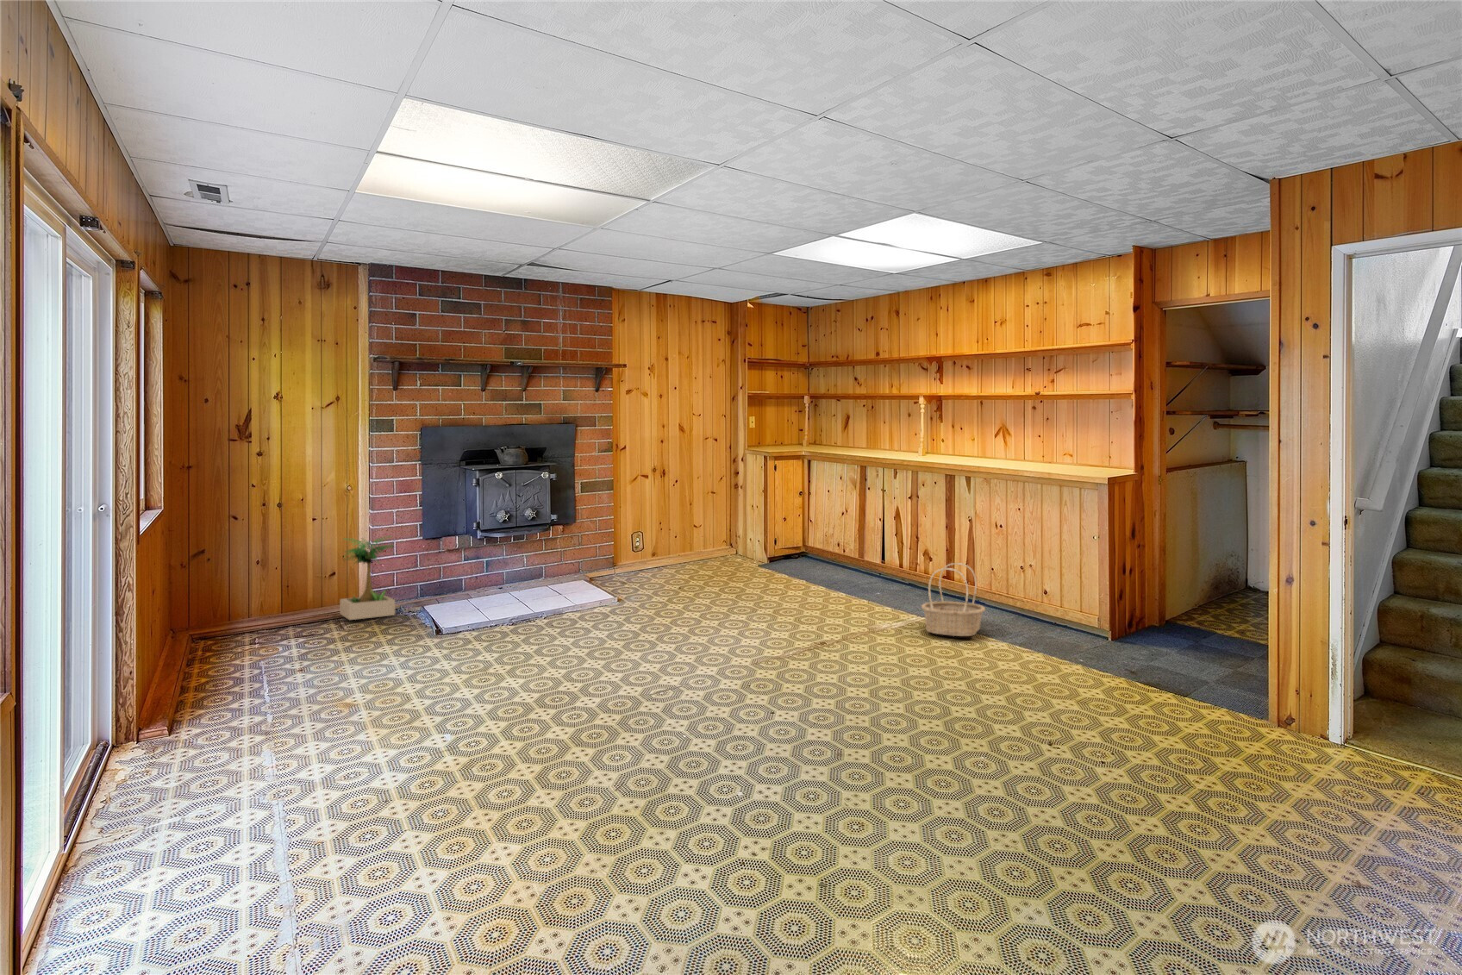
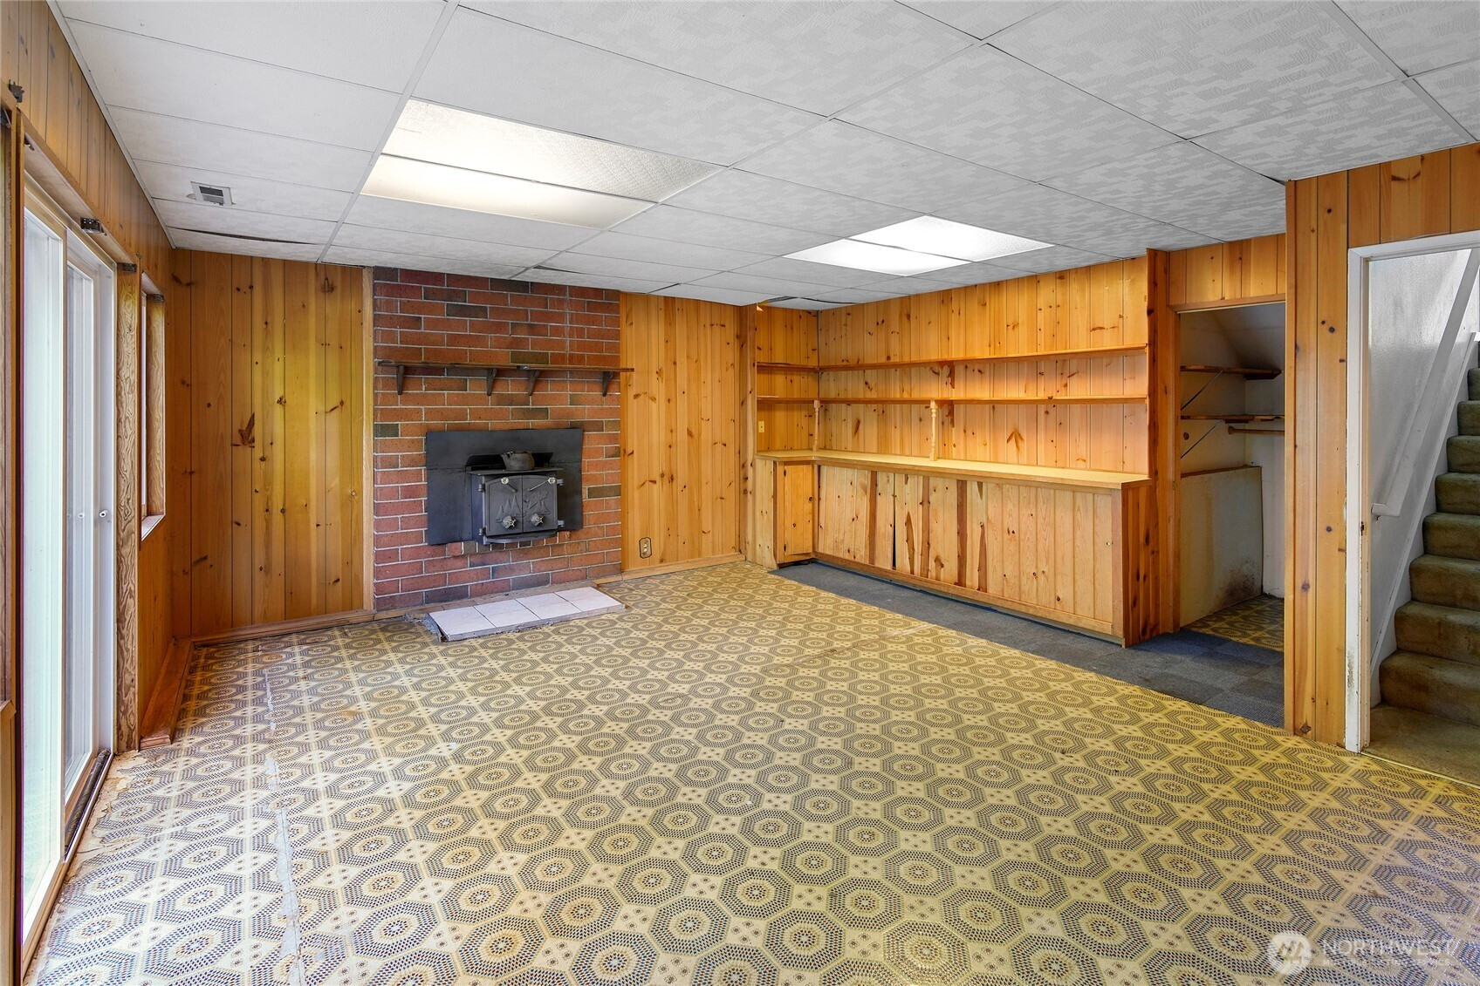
- potted plant [338,535,396,620]
- basket [920,563,987,637]
